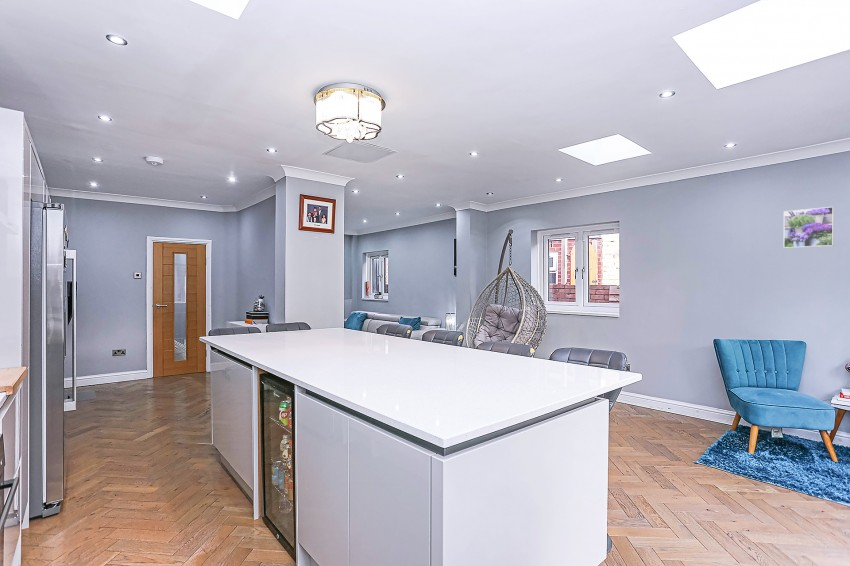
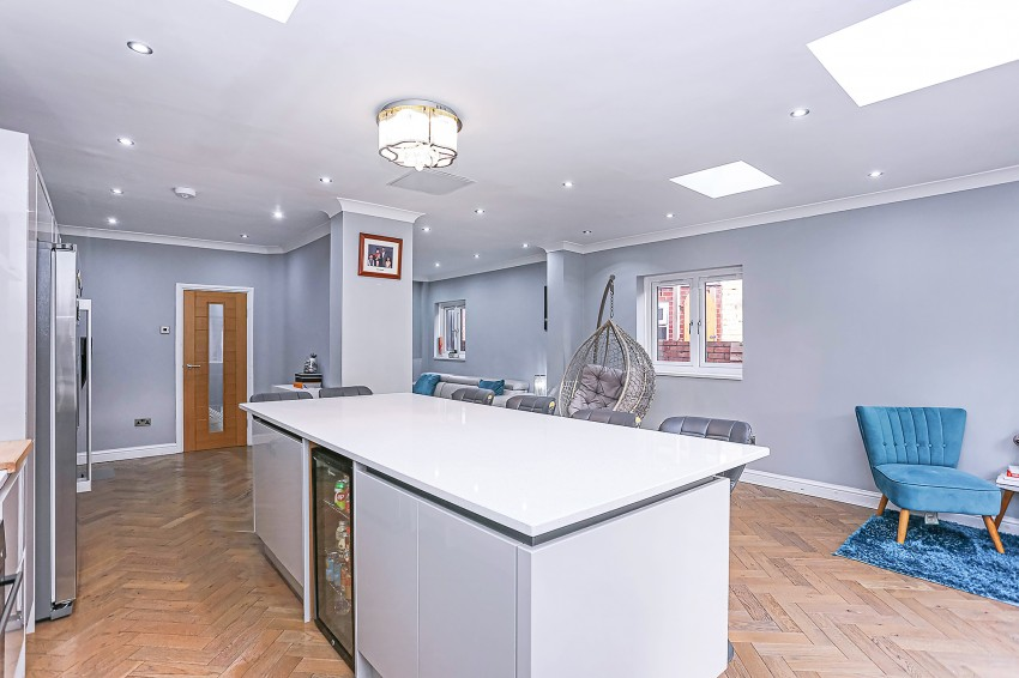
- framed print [783,206,835,249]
